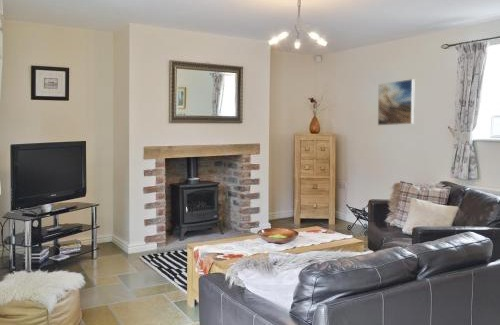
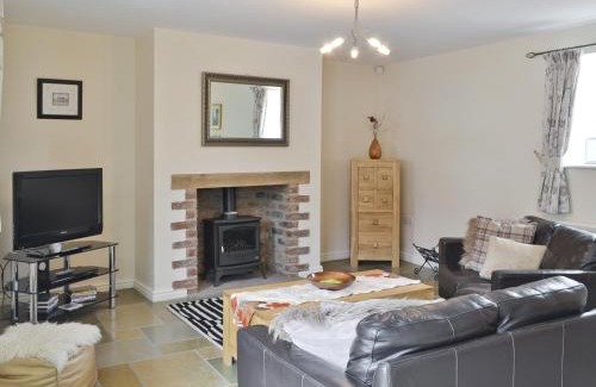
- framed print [377,78,416,126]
